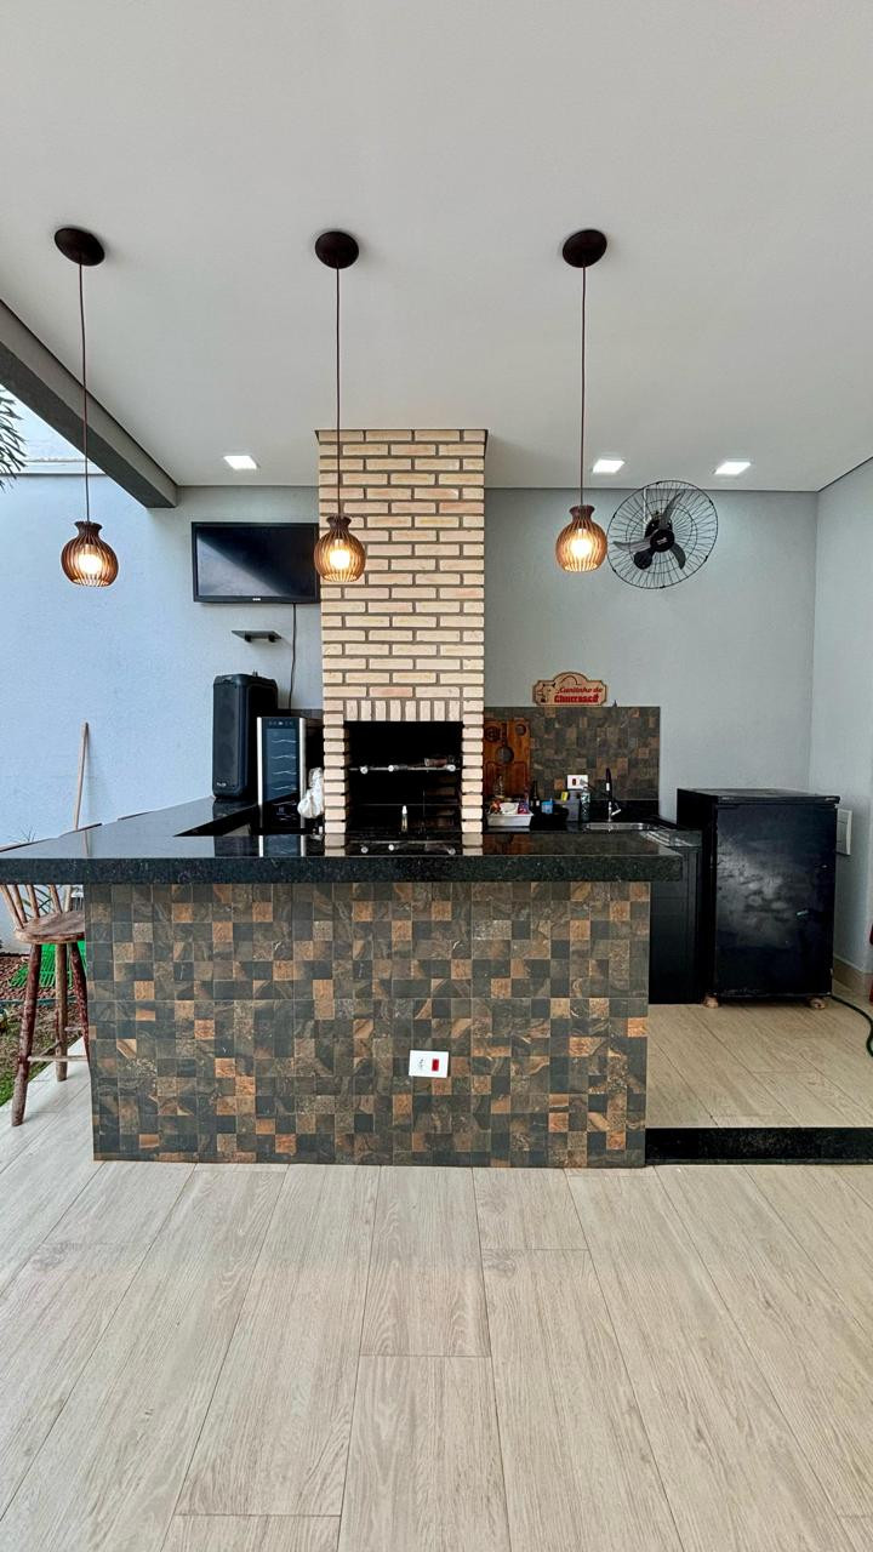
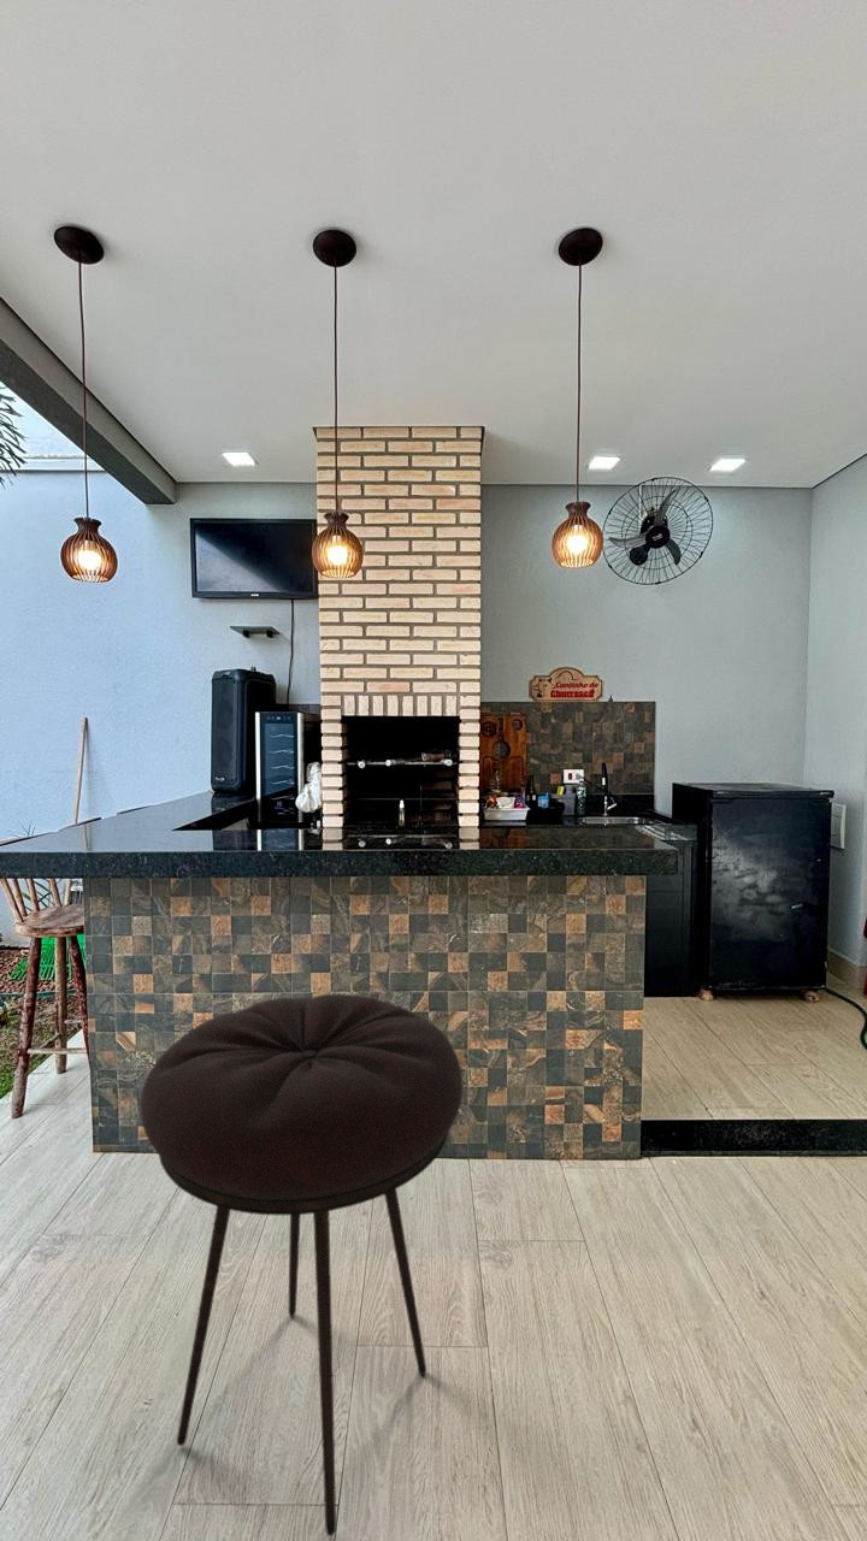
+ stool [138,993,464,1537]
